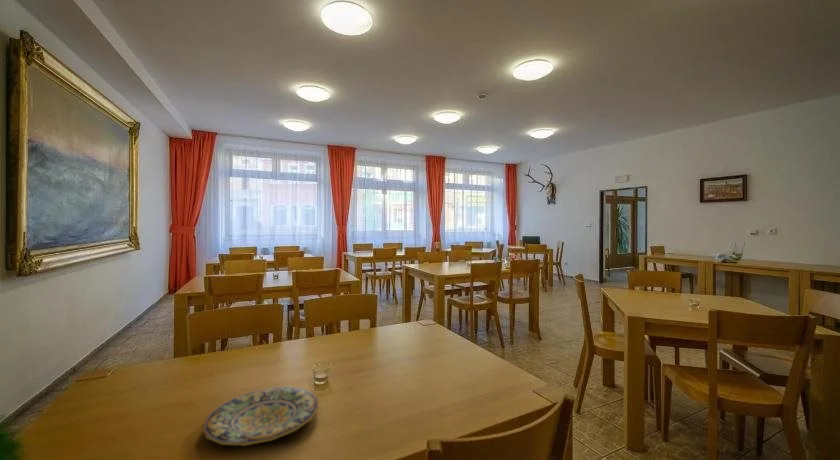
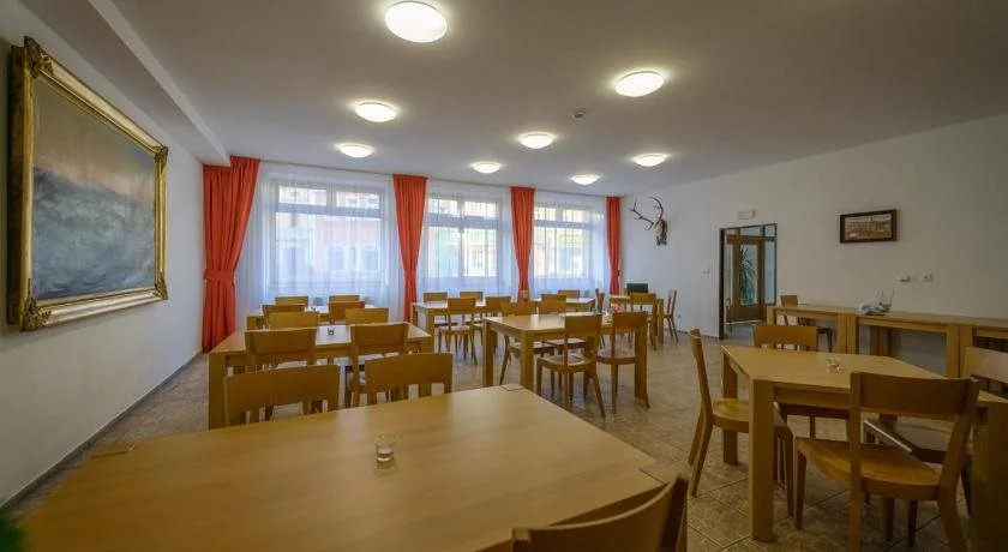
- plate [201,386,320,447]
